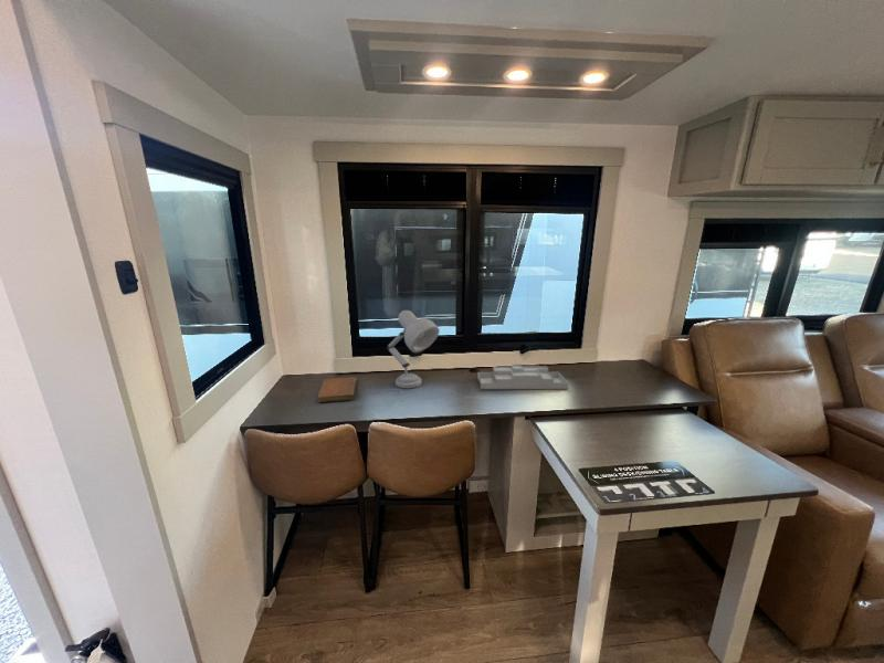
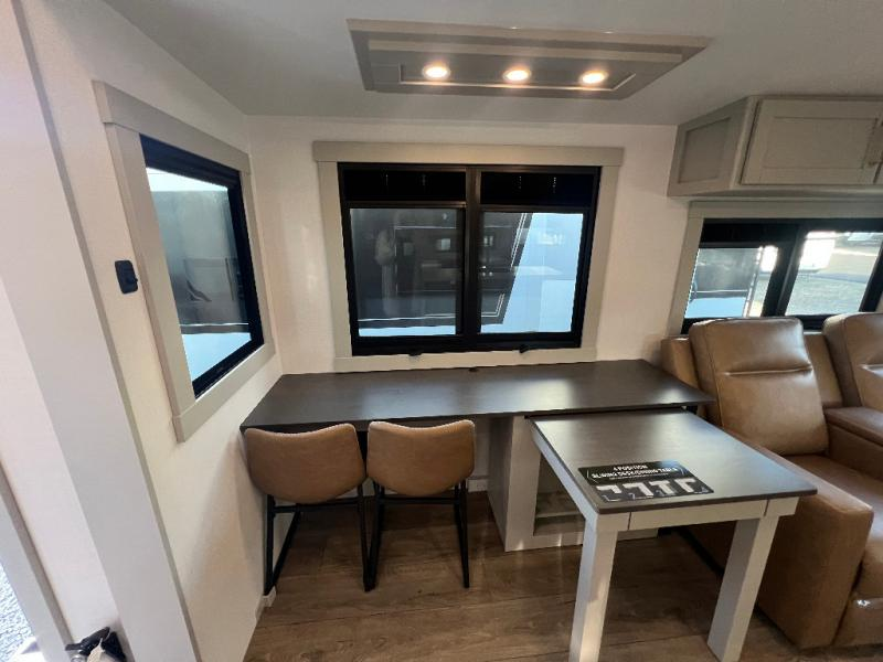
- desk organizer [476,364,570,390]
- notebook [317,376,358,403]
- desk lamp [386,309,441,389]
